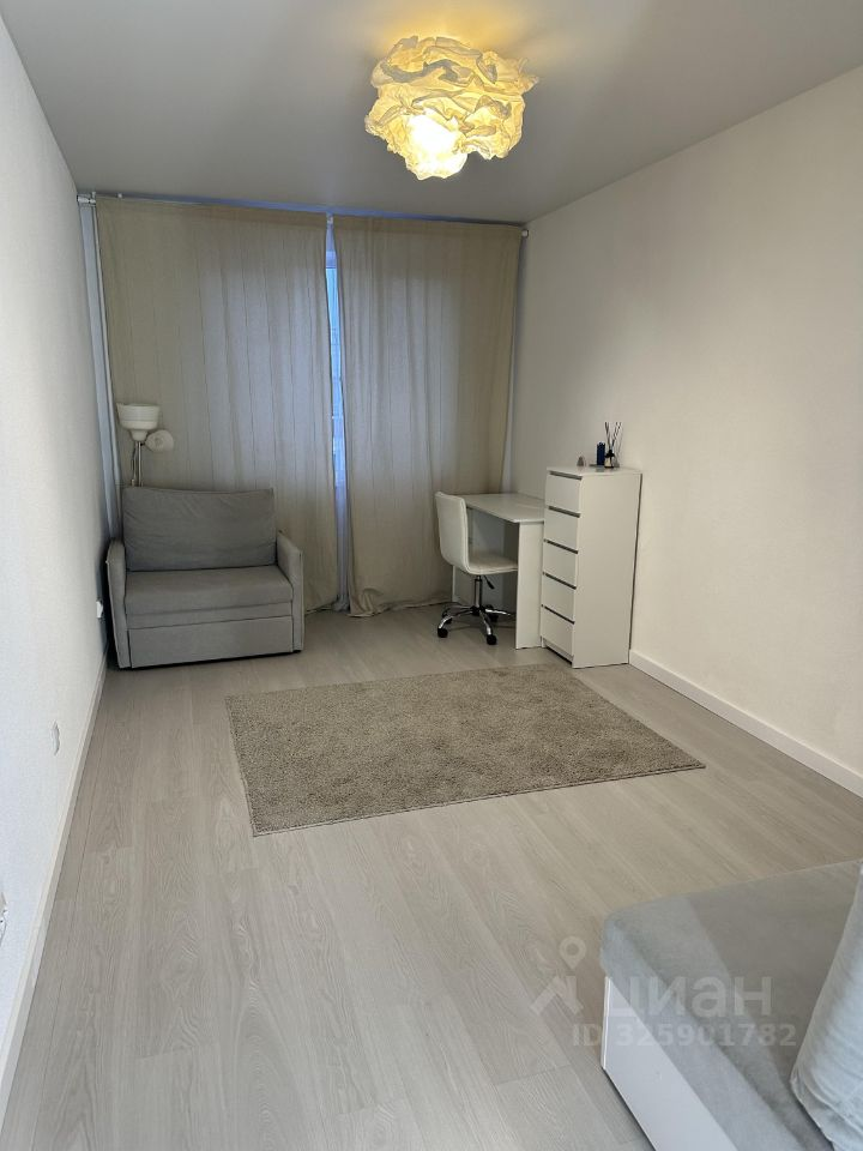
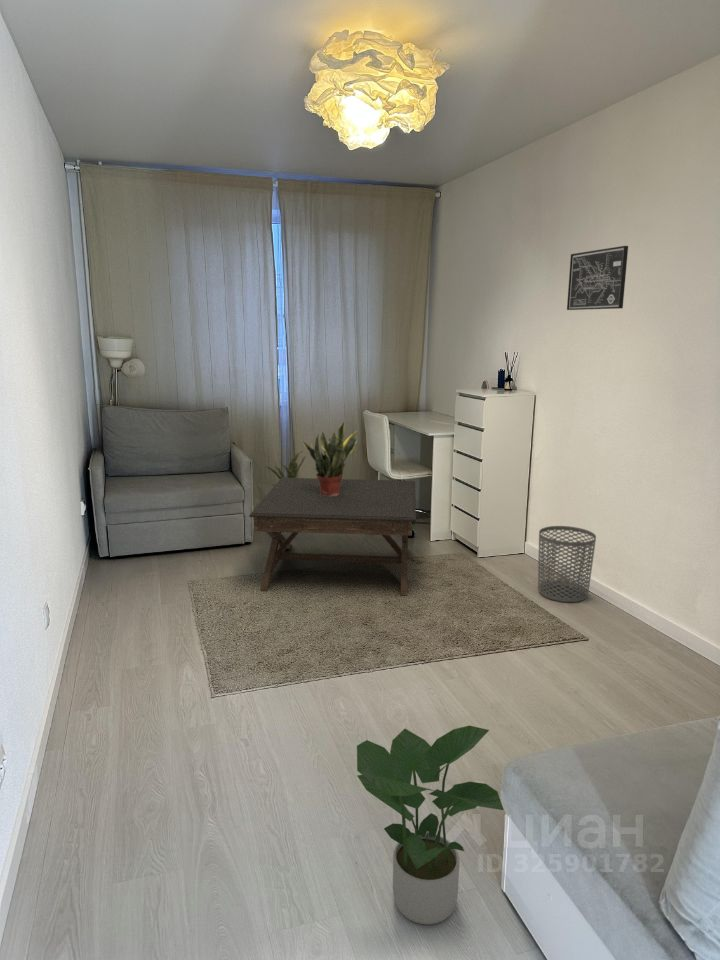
+ potted plant [356,725,505,926]
+ wall art [566,245,629,311]
+ house plant [263,450,309,487]
+ coffee table [248,477,417,597]
+ waste bin [537,525,597,603]
+ potted plant [300,421,359,496]
